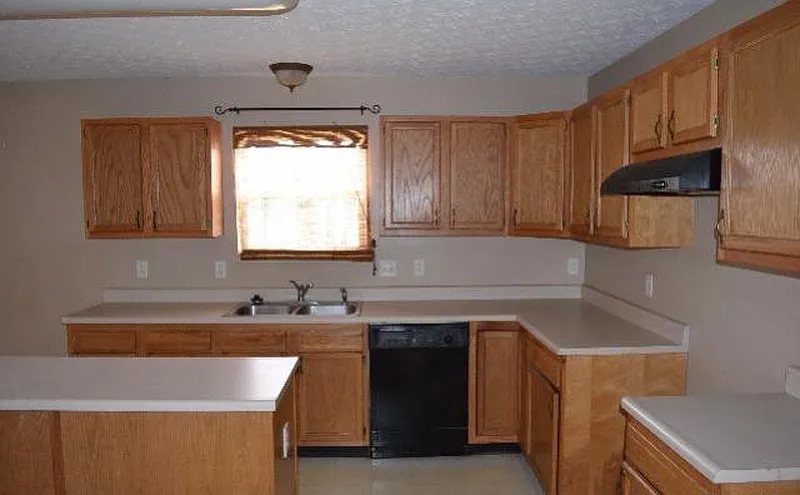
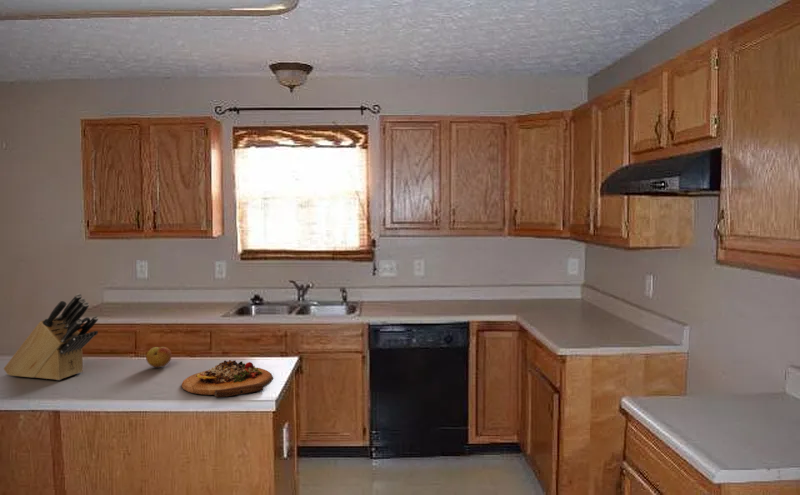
+ fruit [145,346,172,368]
+ knife block [3,293,99,381]
+ cutting board [181,359,274,399]
